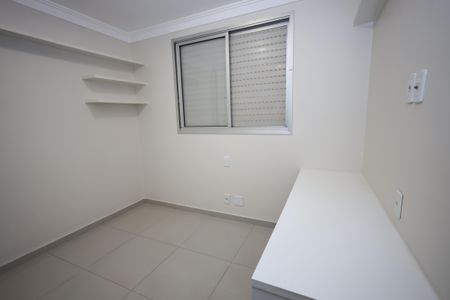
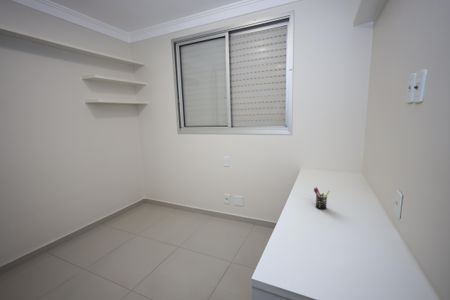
+ pen holder [313,186,331,210]
